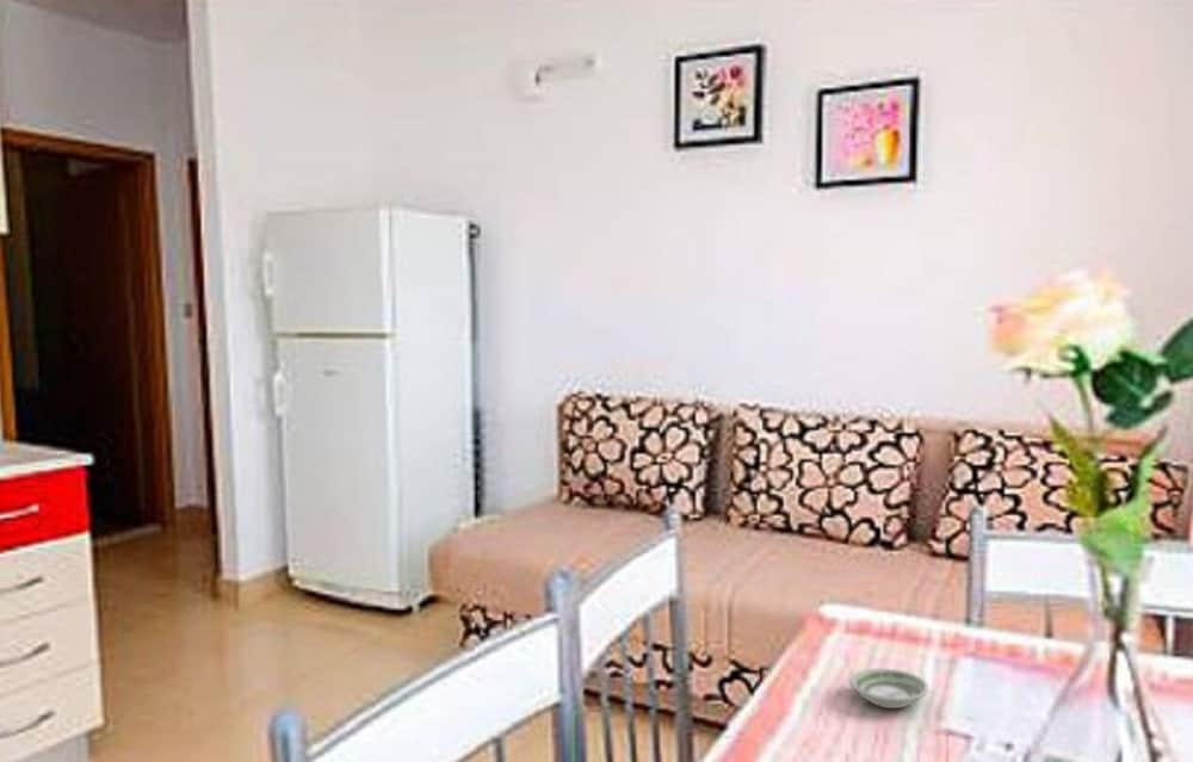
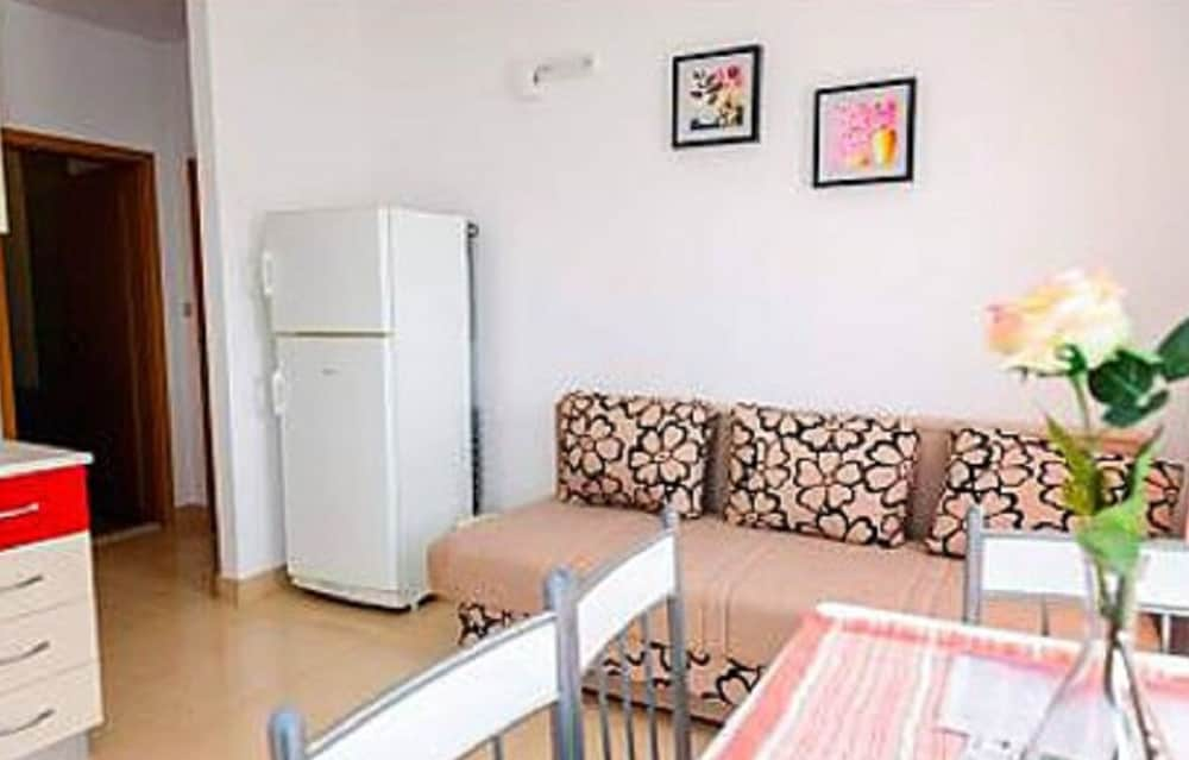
- saucer [848,667,929,710]
